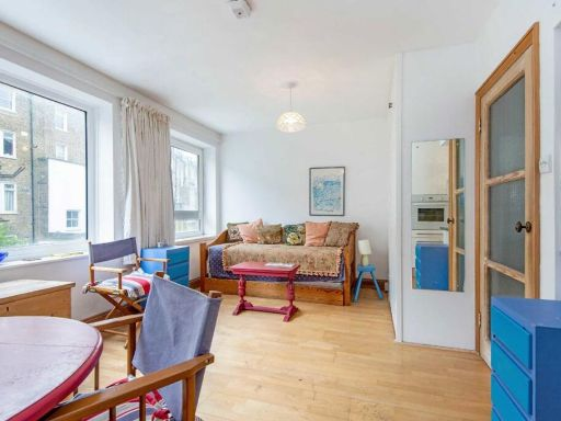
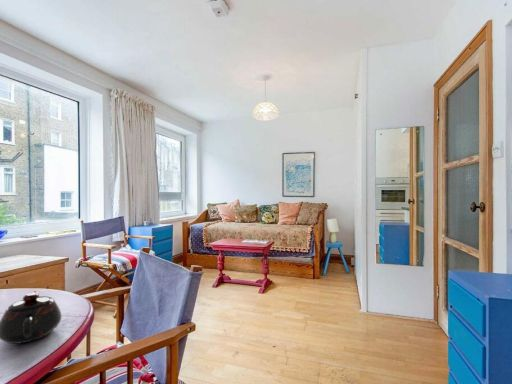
+ teapot [0,290,63,345]
